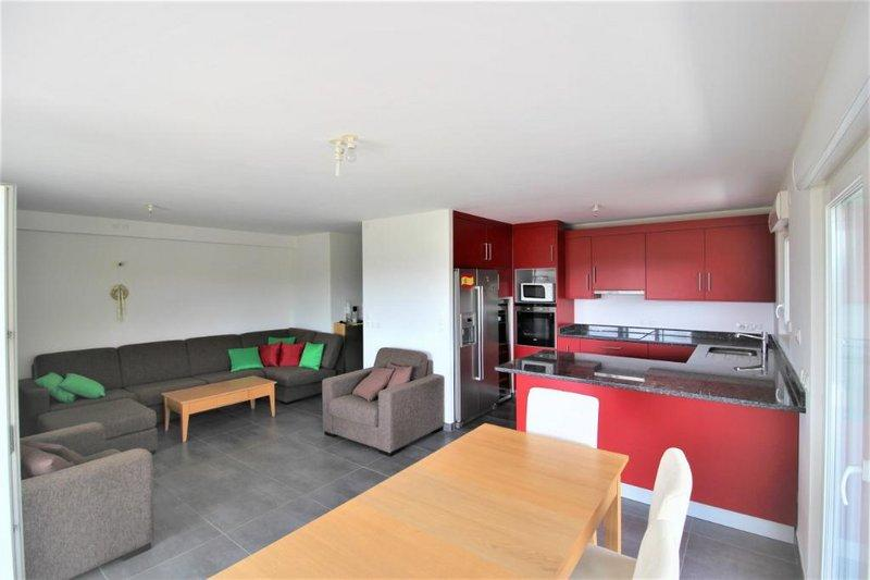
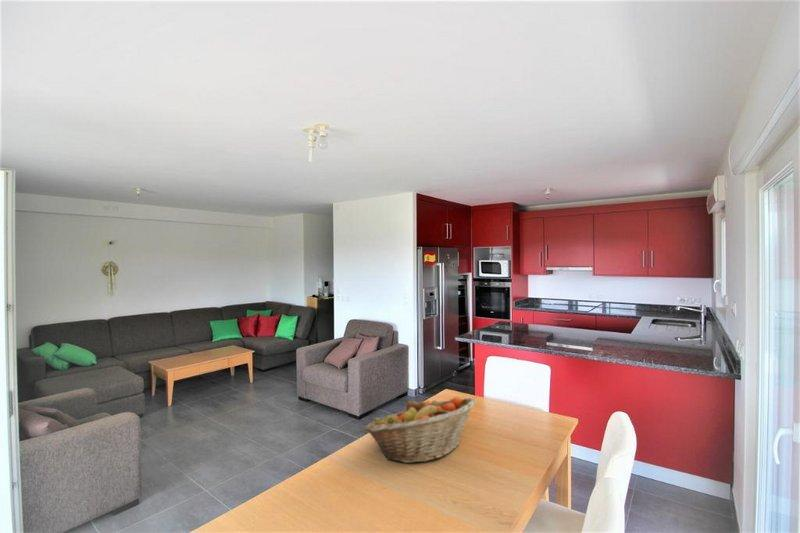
+ fruit basket [364,395,477,464]
